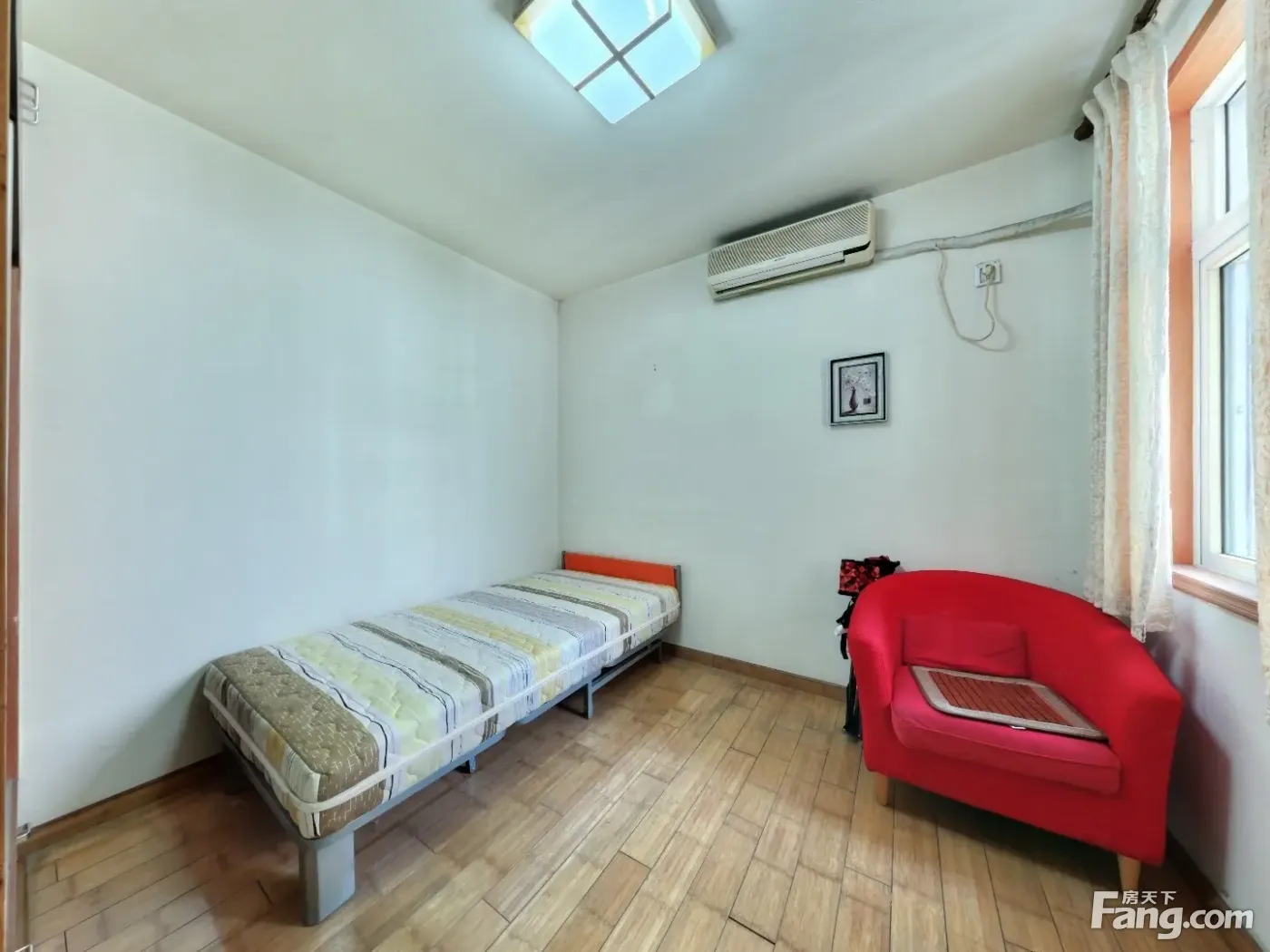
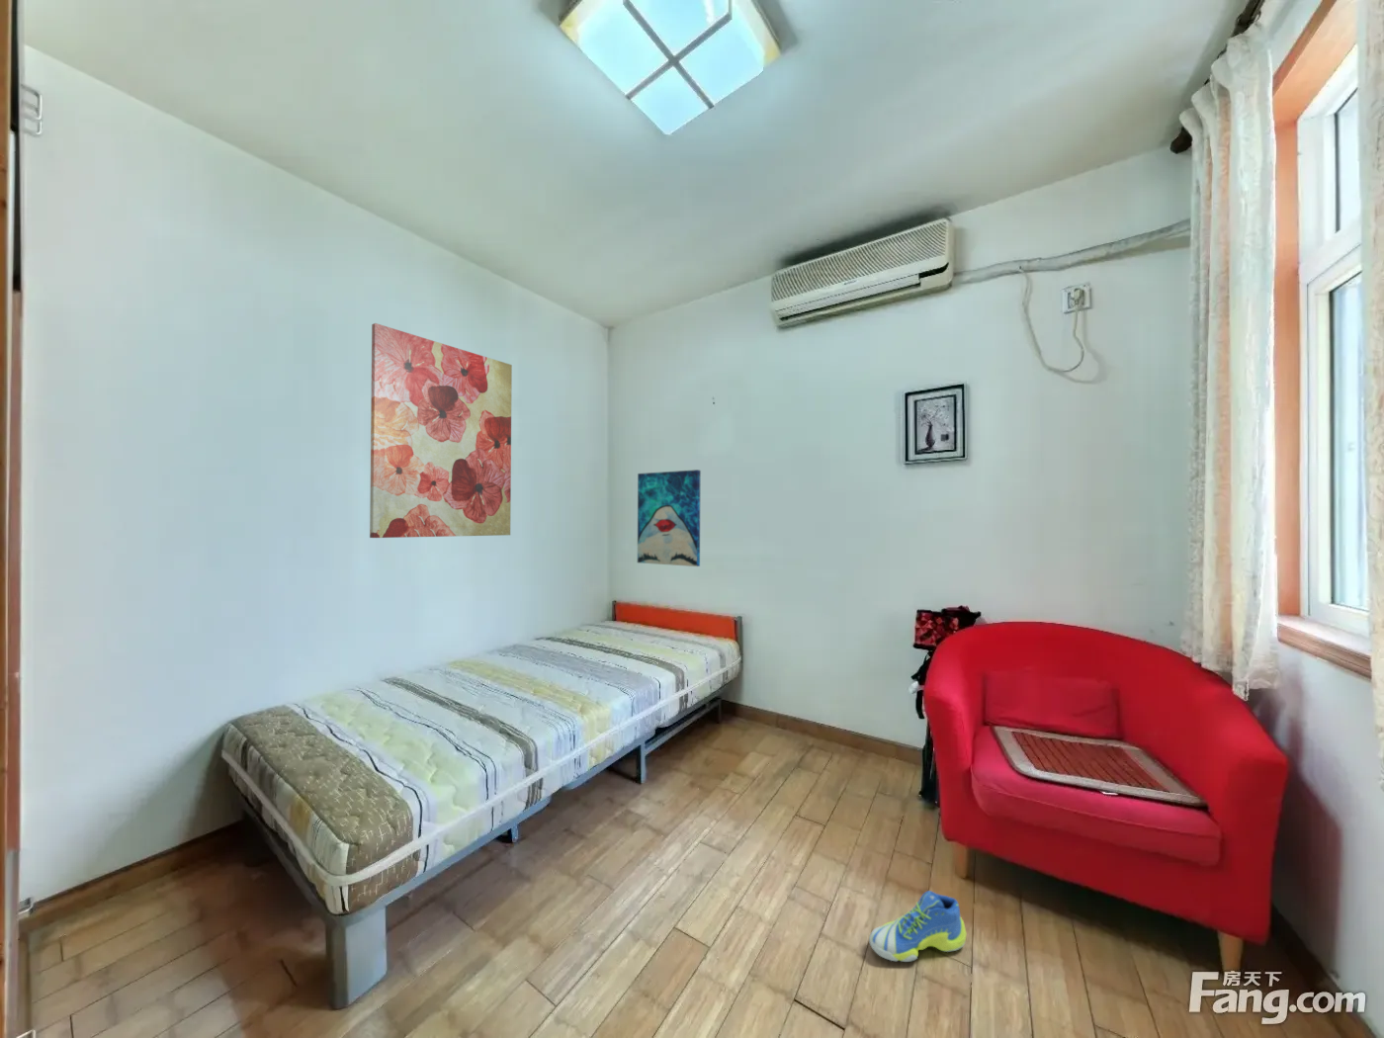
+ wall art [636,469,702,567]
+ wall art [368,323,513,539]
+ sneaker [867,890,967,963]
